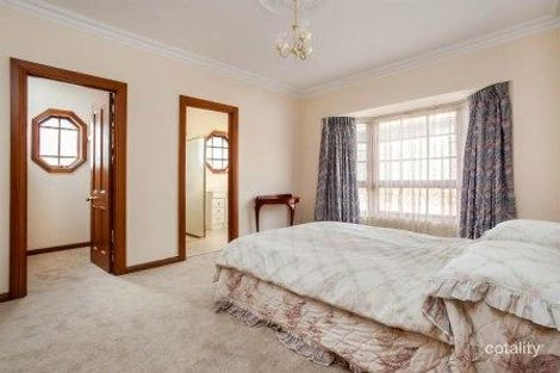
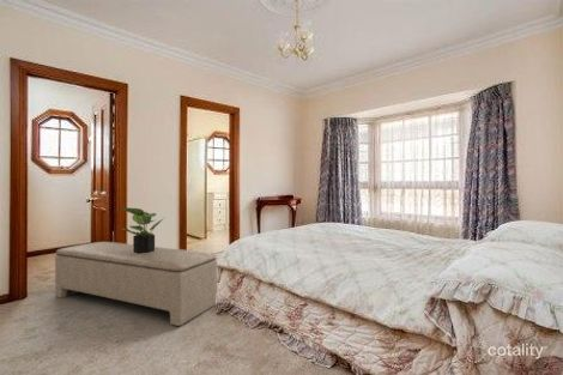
+ bench [54,241,218,327]
+ potted plant [120,206,165,254]
